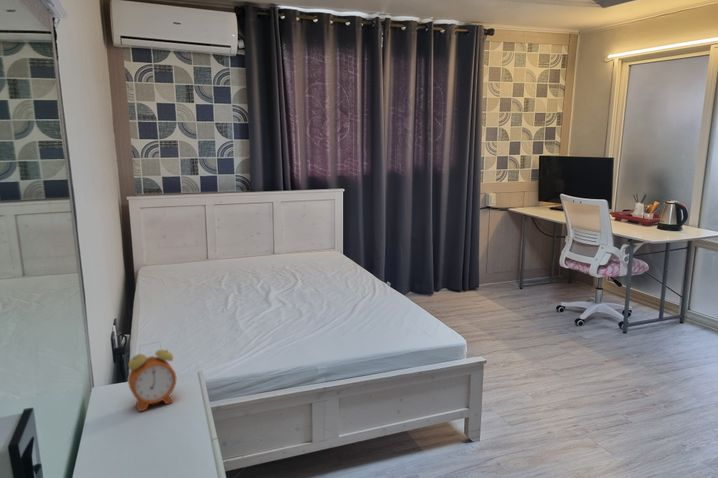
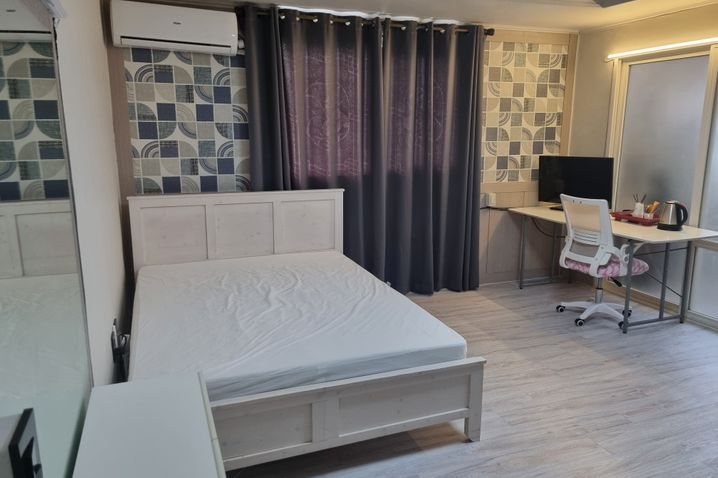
- alarm clock [127,341,177,413]
